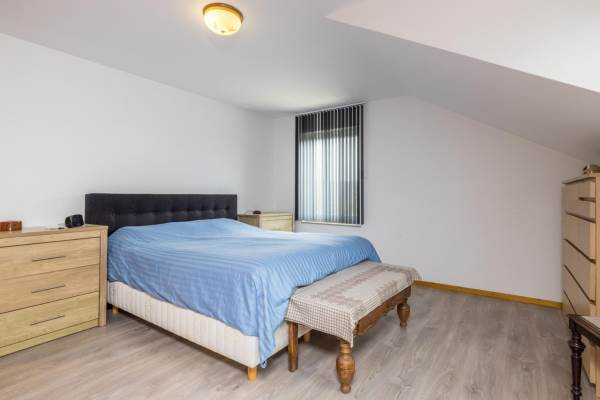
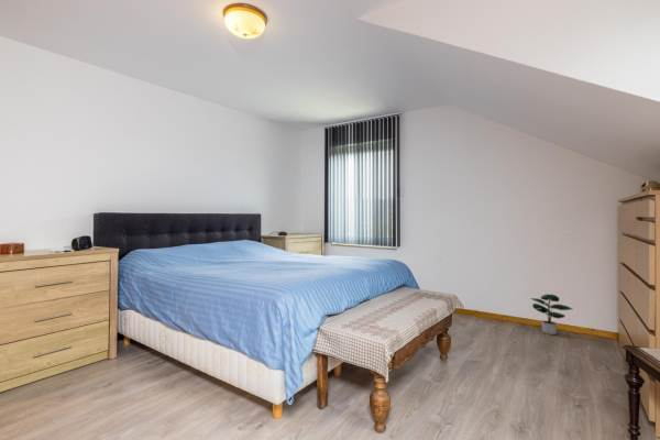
+ potted plant [530,293,573,336]
